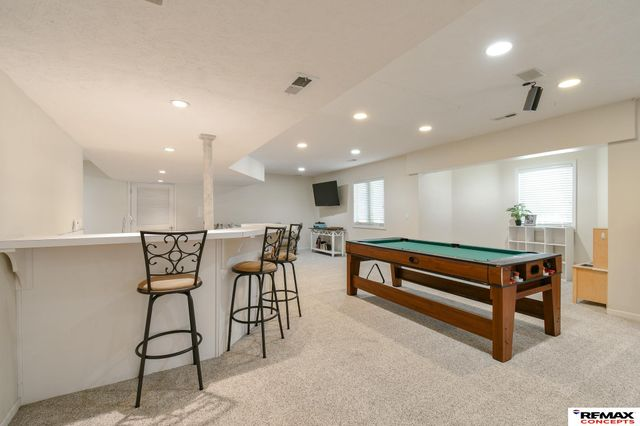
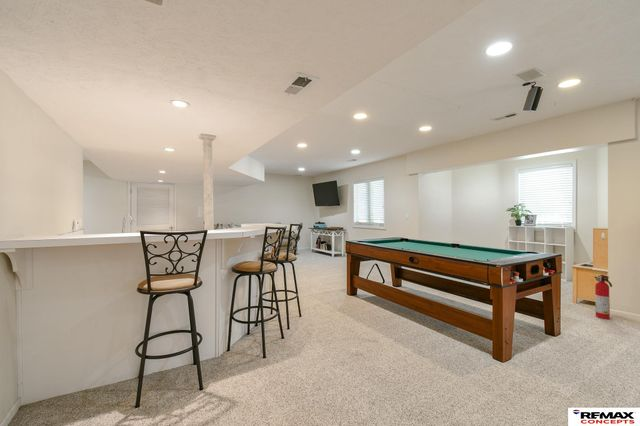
+ fire extinguisher [593,274,613,320]
